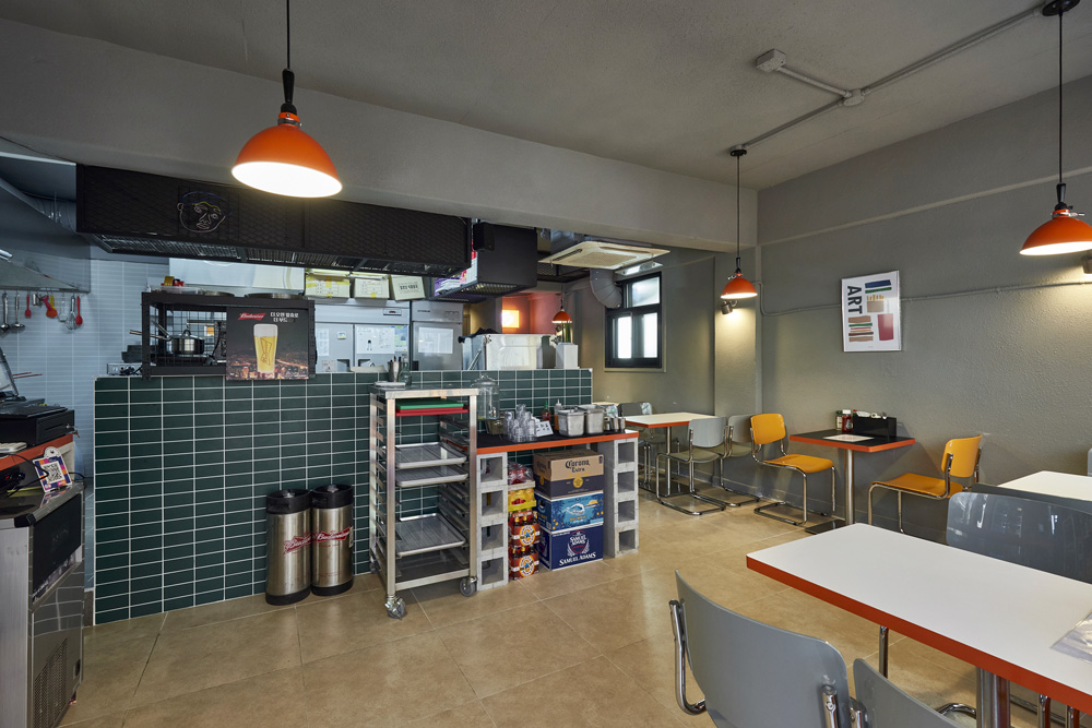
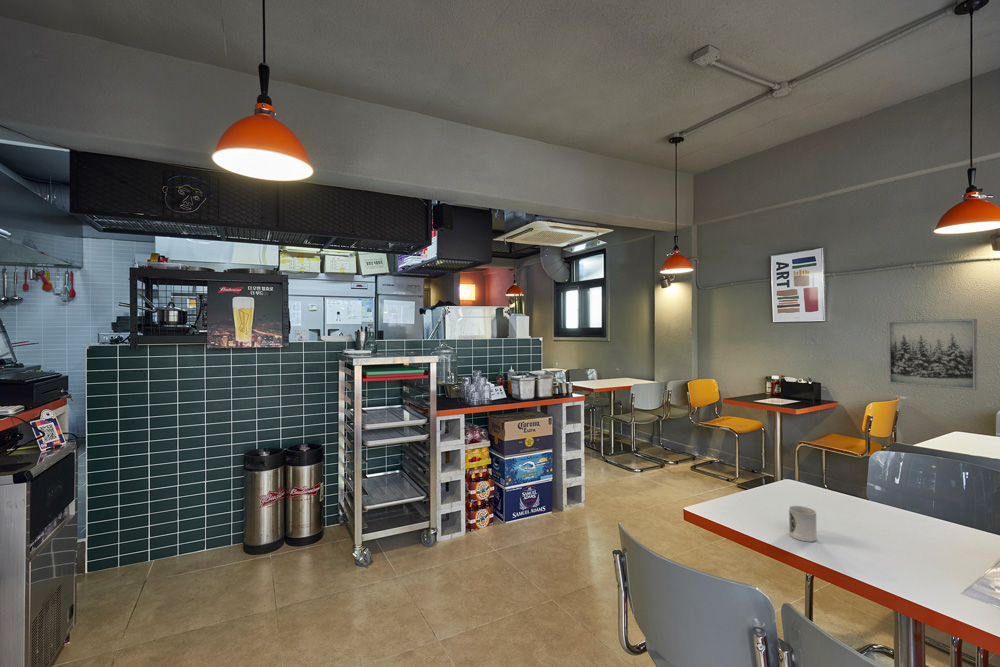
+ wall art [887,318,979,391]
+ cup [788,505,817,543]
